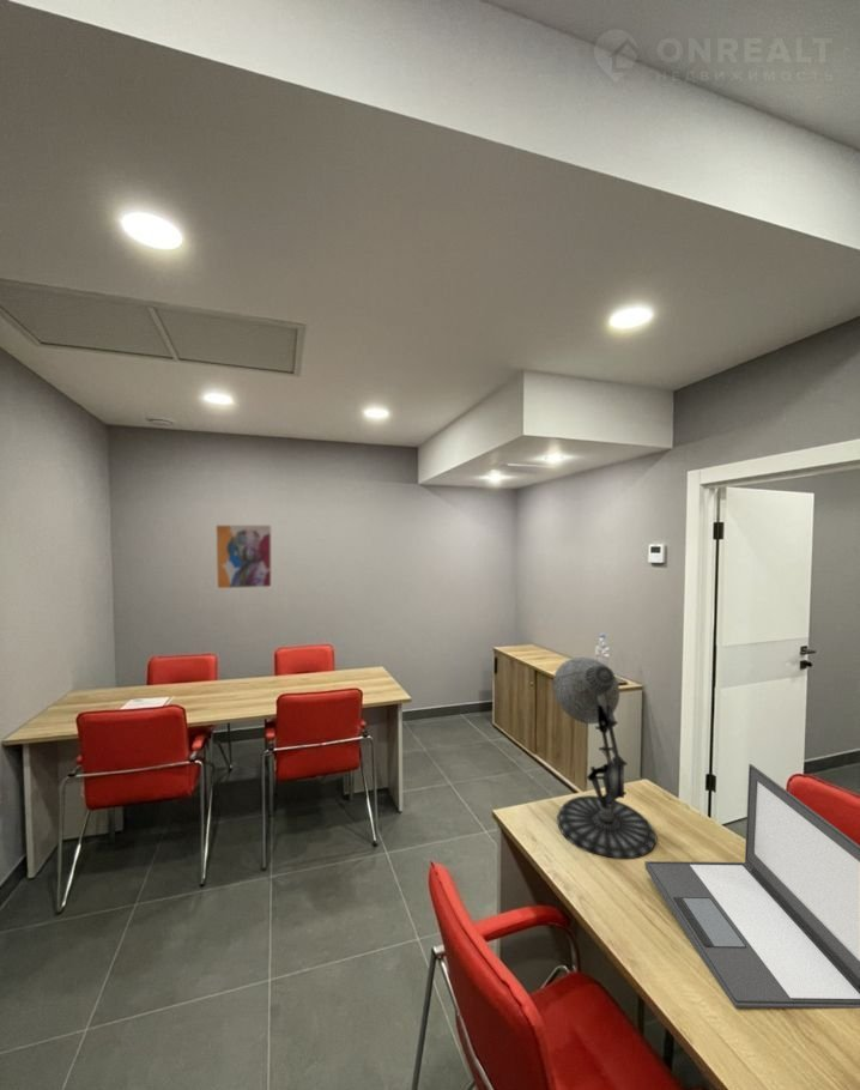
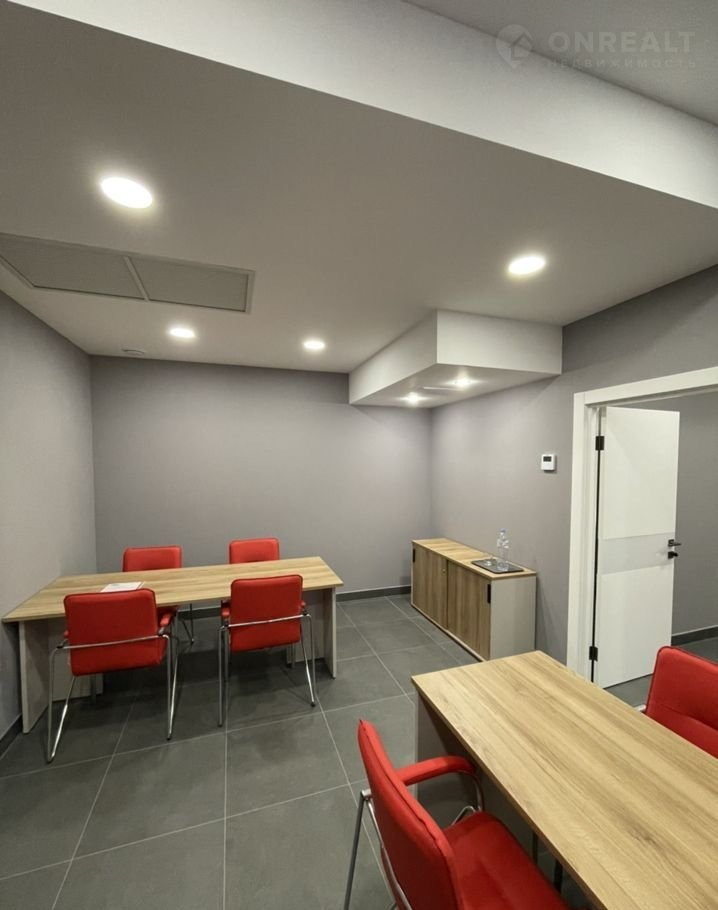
- laptop [643,763,860,1010]
- desk lamp [552,656,658,860]
- wall art [214,523,273,591]
